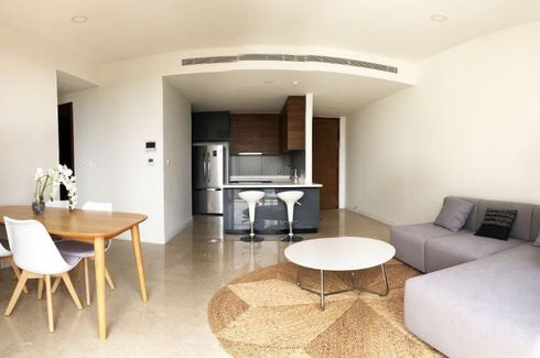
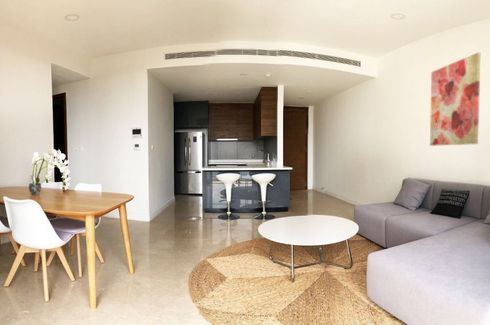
+ wall art [429,51,482,147]
